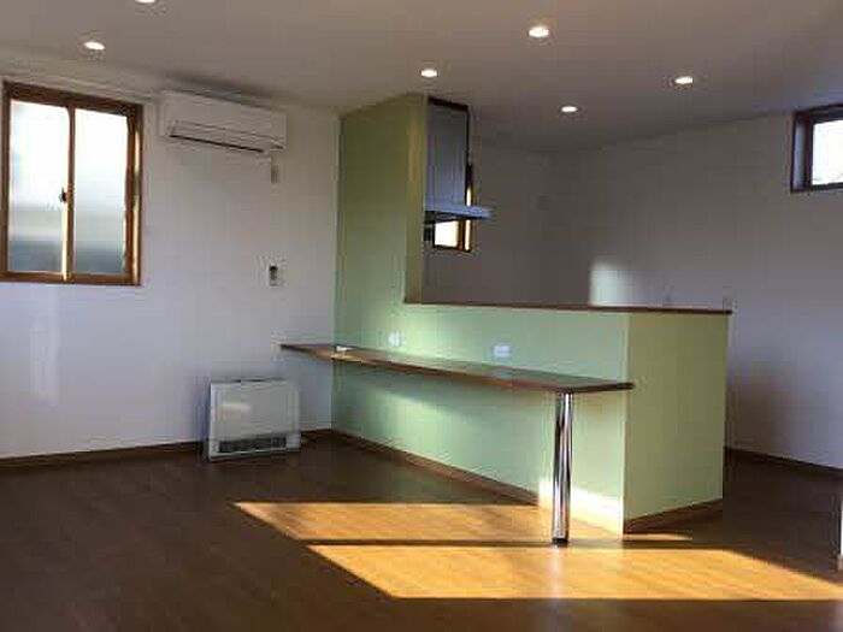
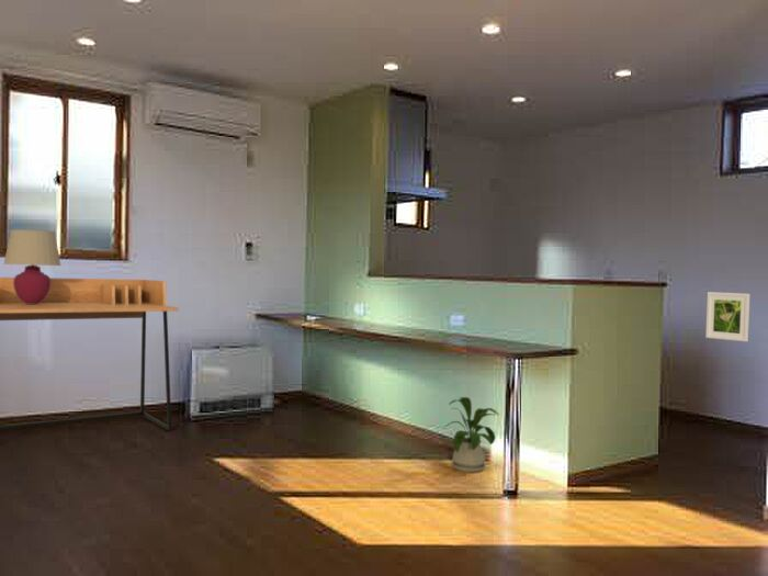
+ desk [0,276,179,432]
+ table lamp [2,228,61,304]
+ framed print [704,291,750,342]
+ house plant [443,396,500,473]
